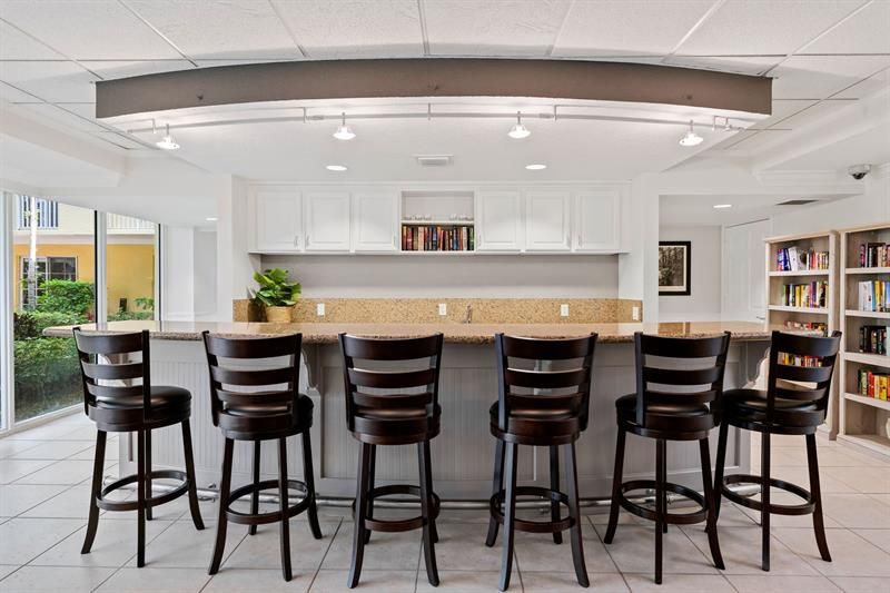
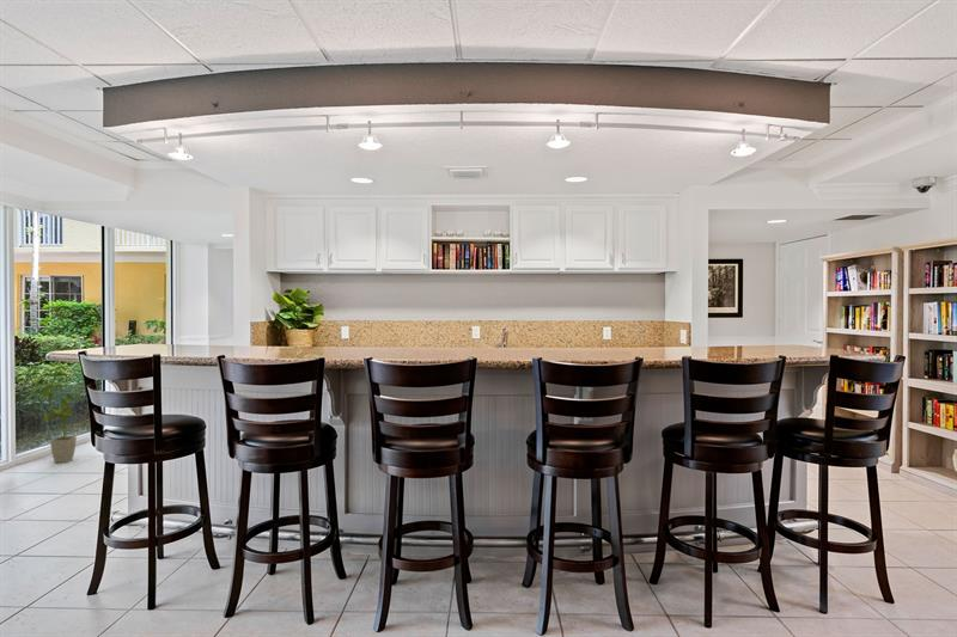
+ house plant [29,381,81,464]
